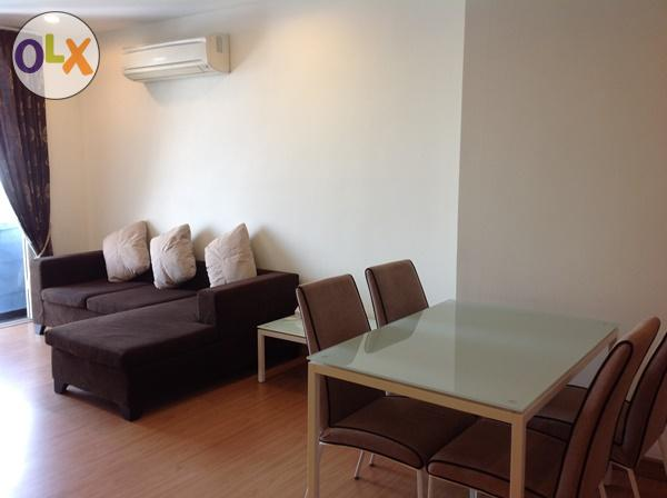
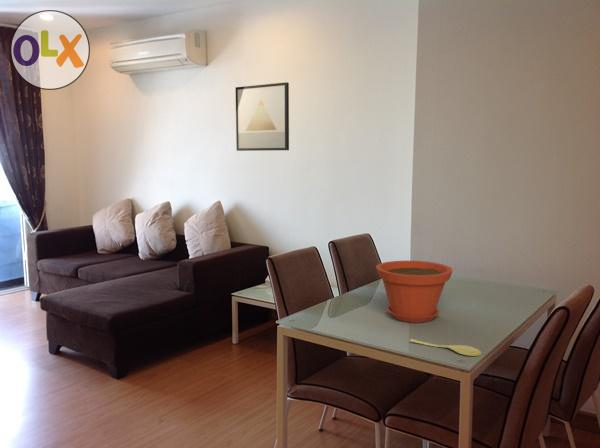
+ wall art [235,82,290,152]
+ spoon [409,338,482,357]
+ plant pot [375,260,454,324]
